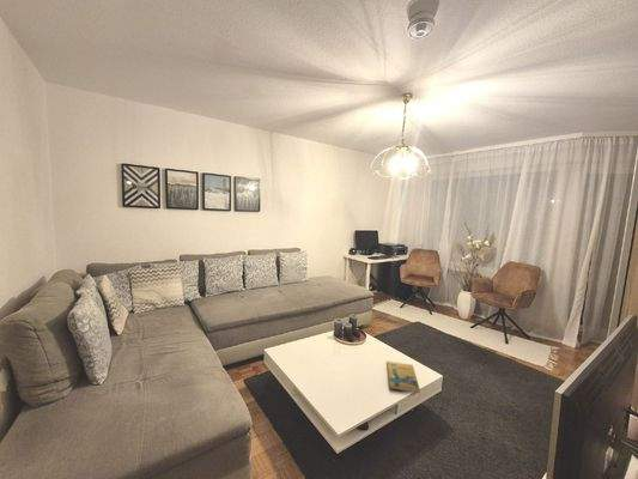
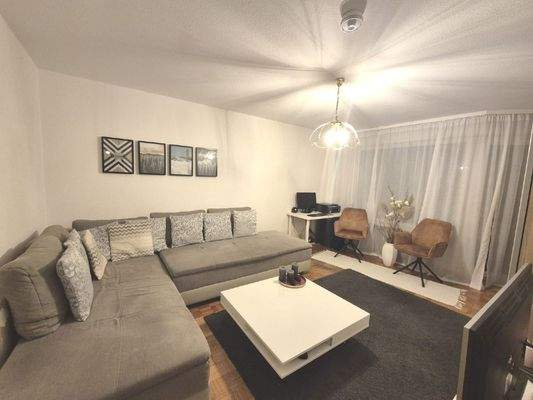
- booklet [385,360,421,394]
